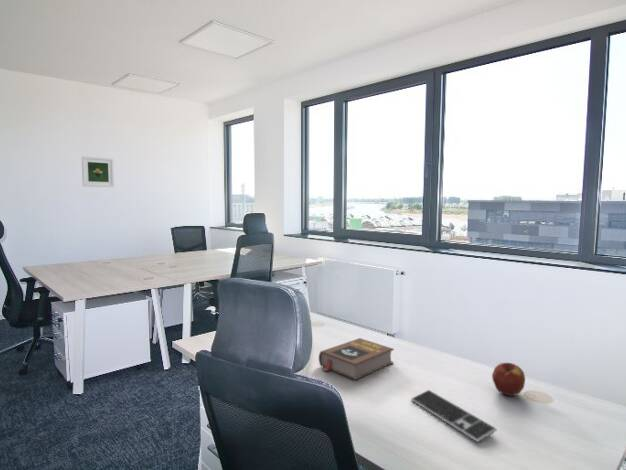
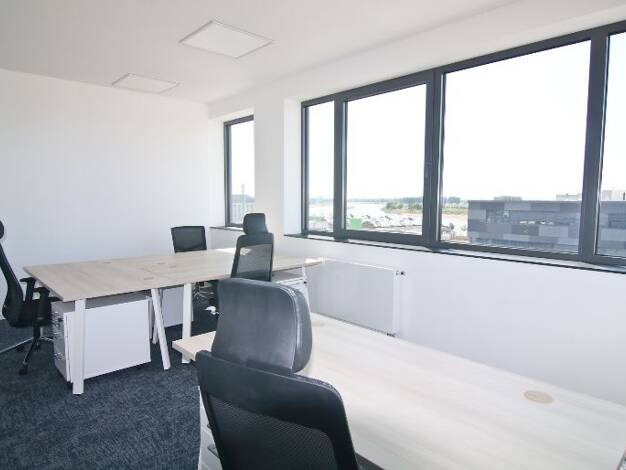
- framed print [81,155,115,188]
- apple [491,362,526,397]
- keyboard [410,389,498,443]
- book [318,337,395,381]
